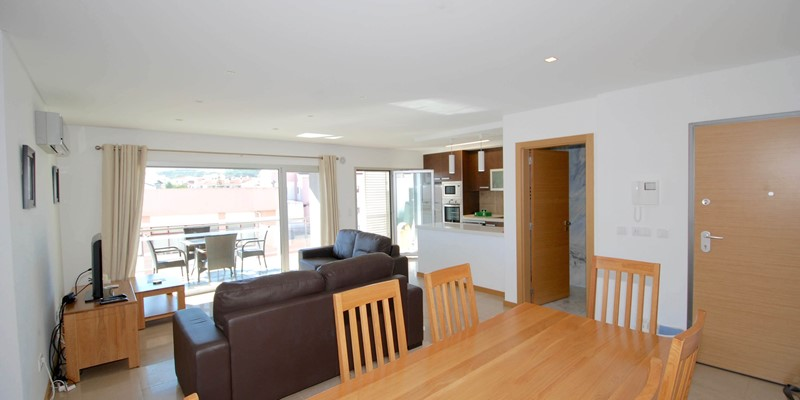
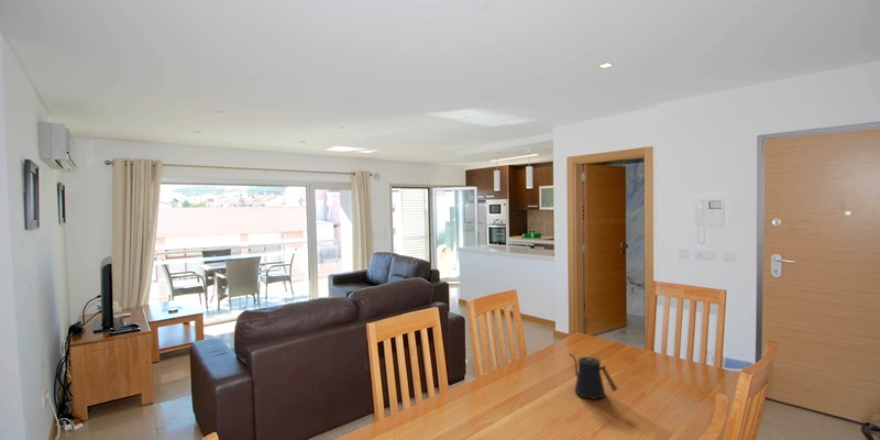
+ kettle [568,352,618,400]
